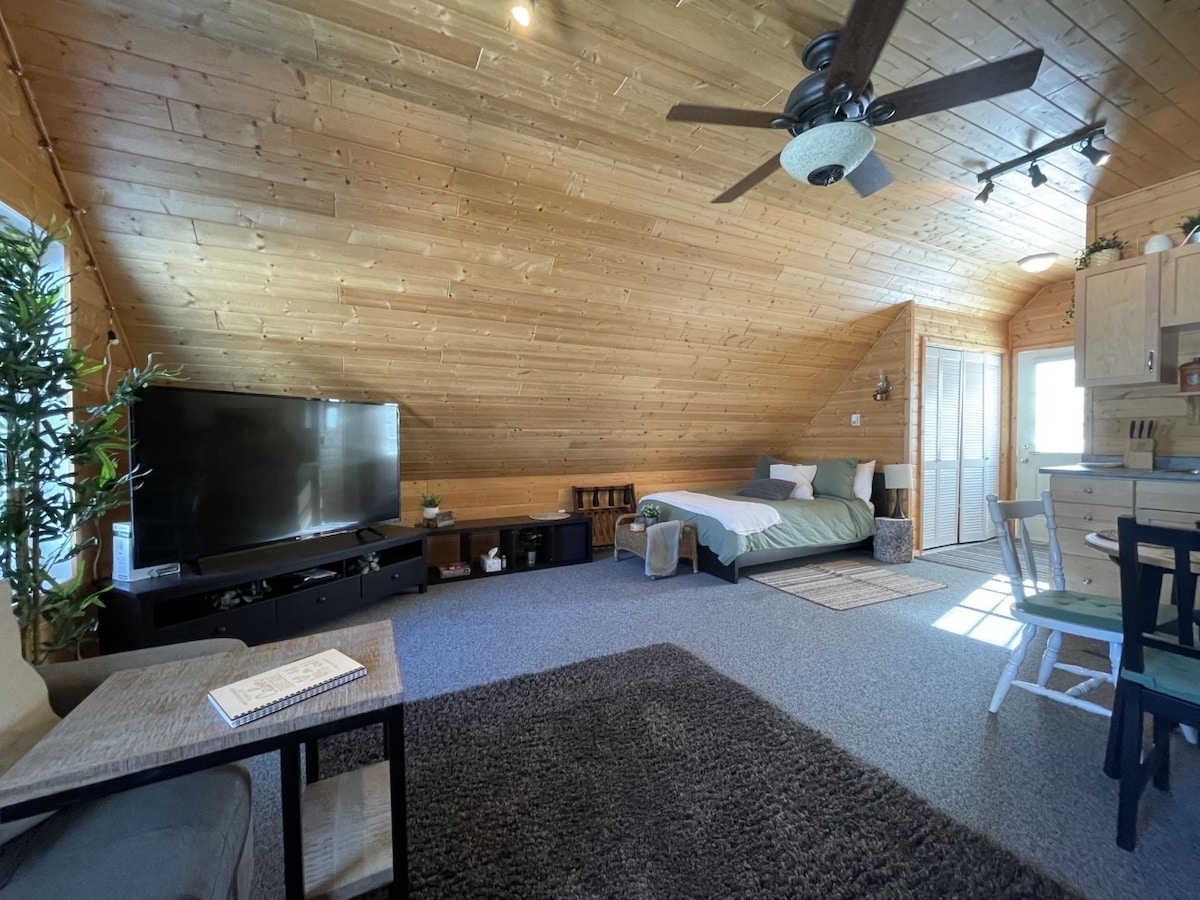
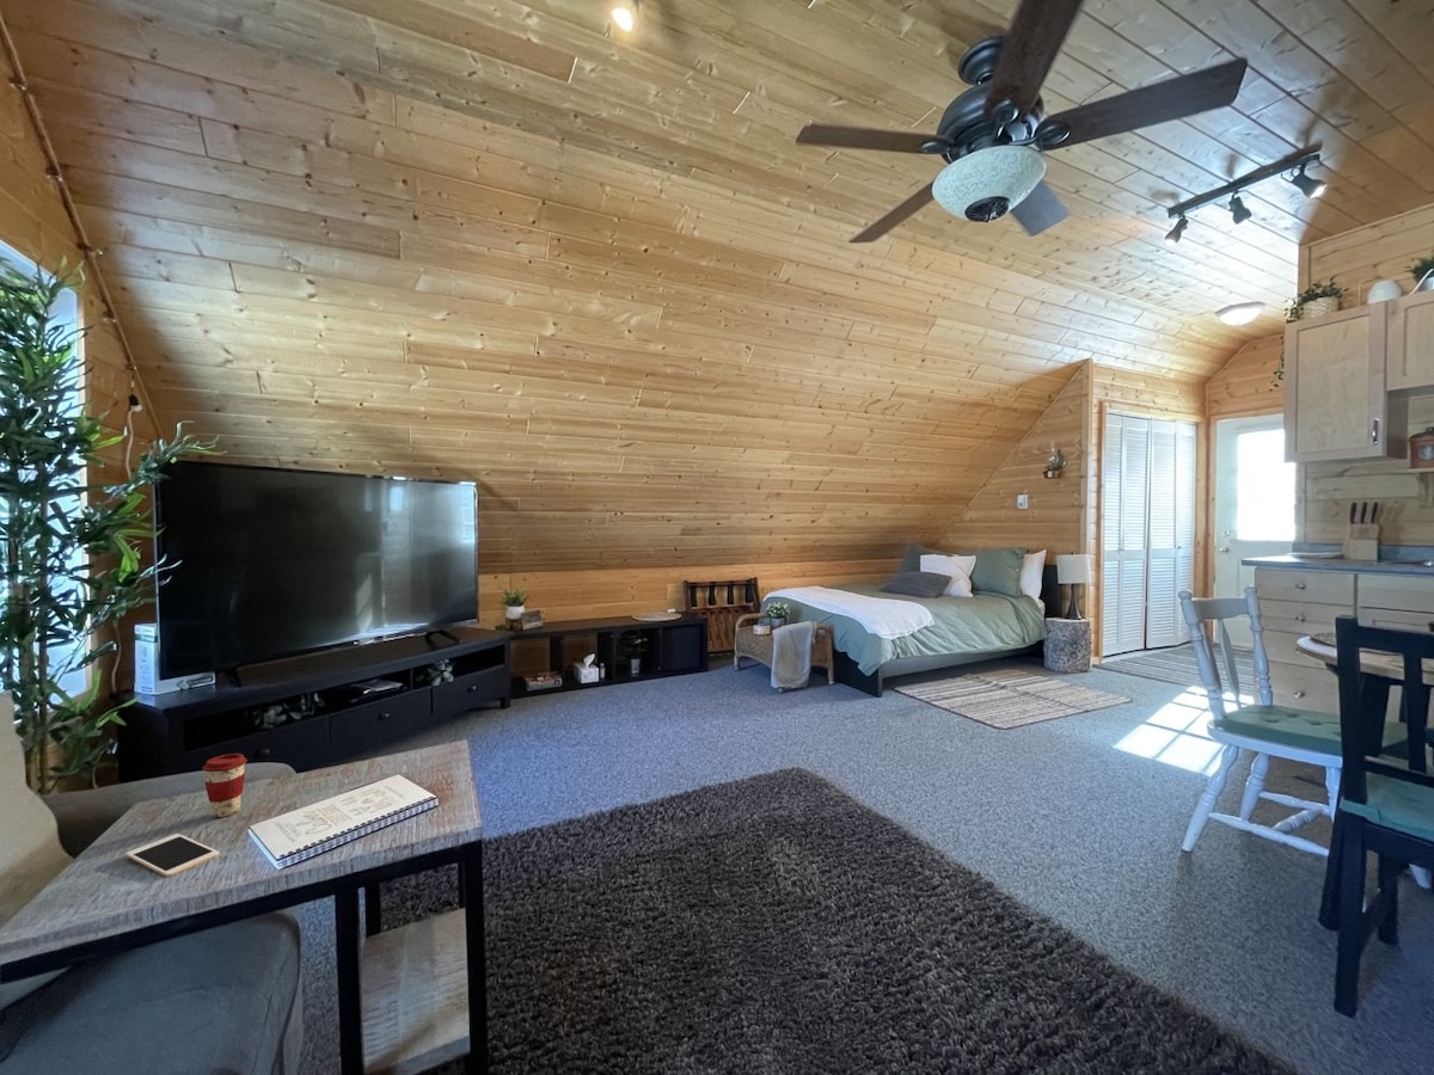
+ cell phone [124,833,220,878]
+ coffee cup [202,752,249,818]
